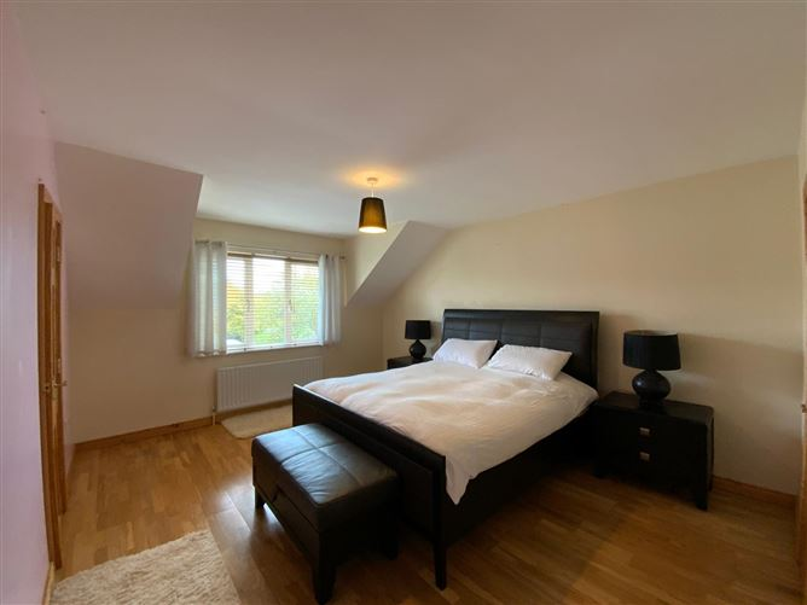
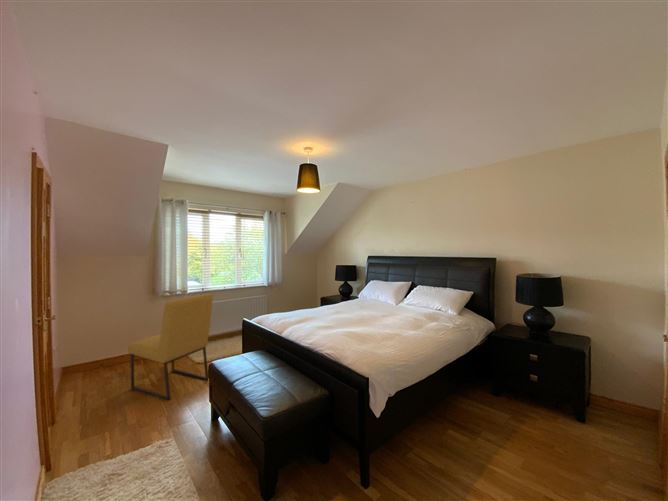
+ chair [127,293,214,401]
